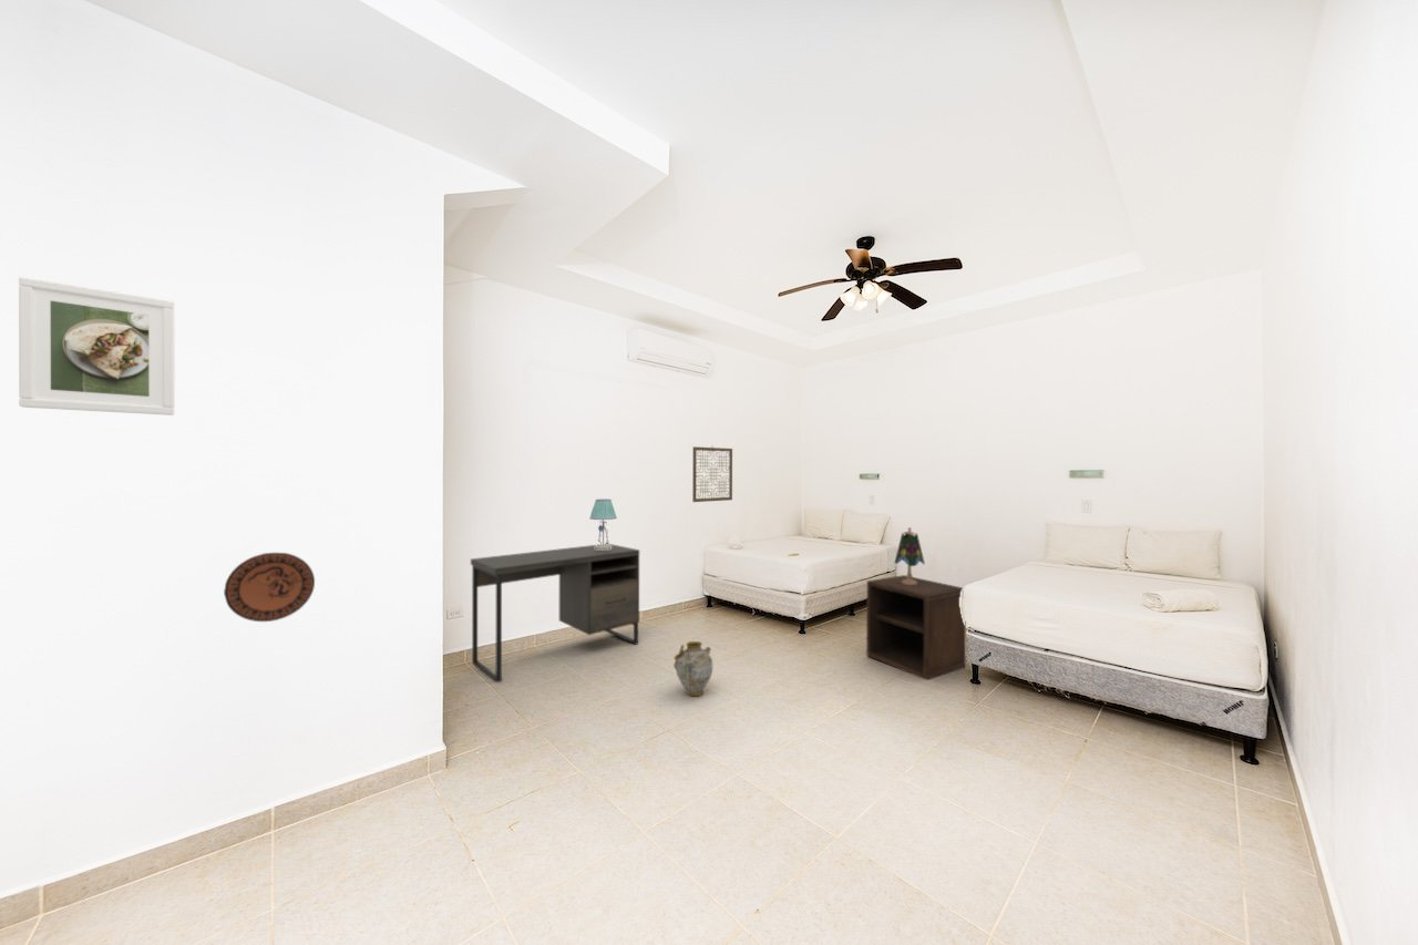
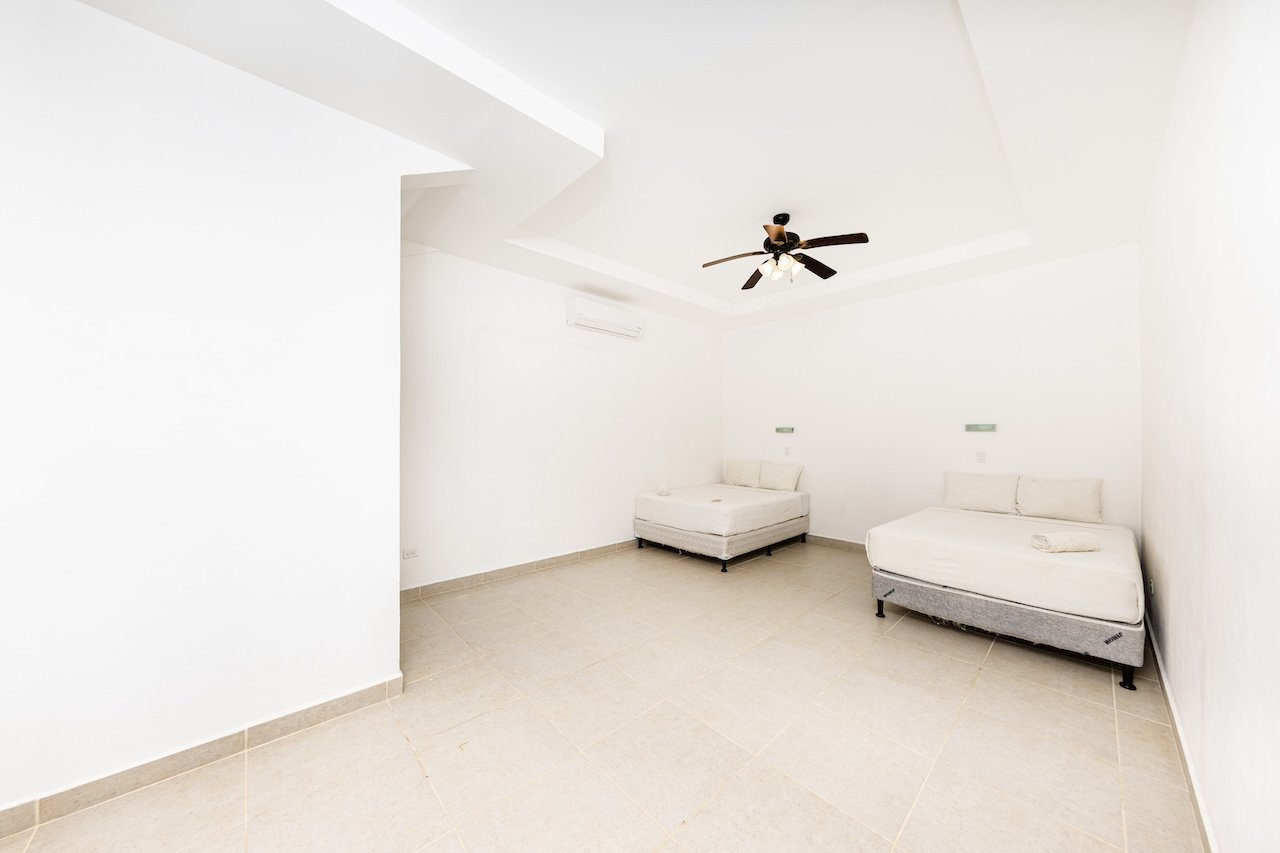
- table lamp [588,499,618,549]
- table lamp [894,526,926,585]
- decorative plate [223,552,316,623]
- wall art [691,445,733,503]
- nightstand [865,574,966,681]
- ceramic jug [672,640,713,697]
- desk [470,543,640,684]
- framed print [18,276,175,417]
